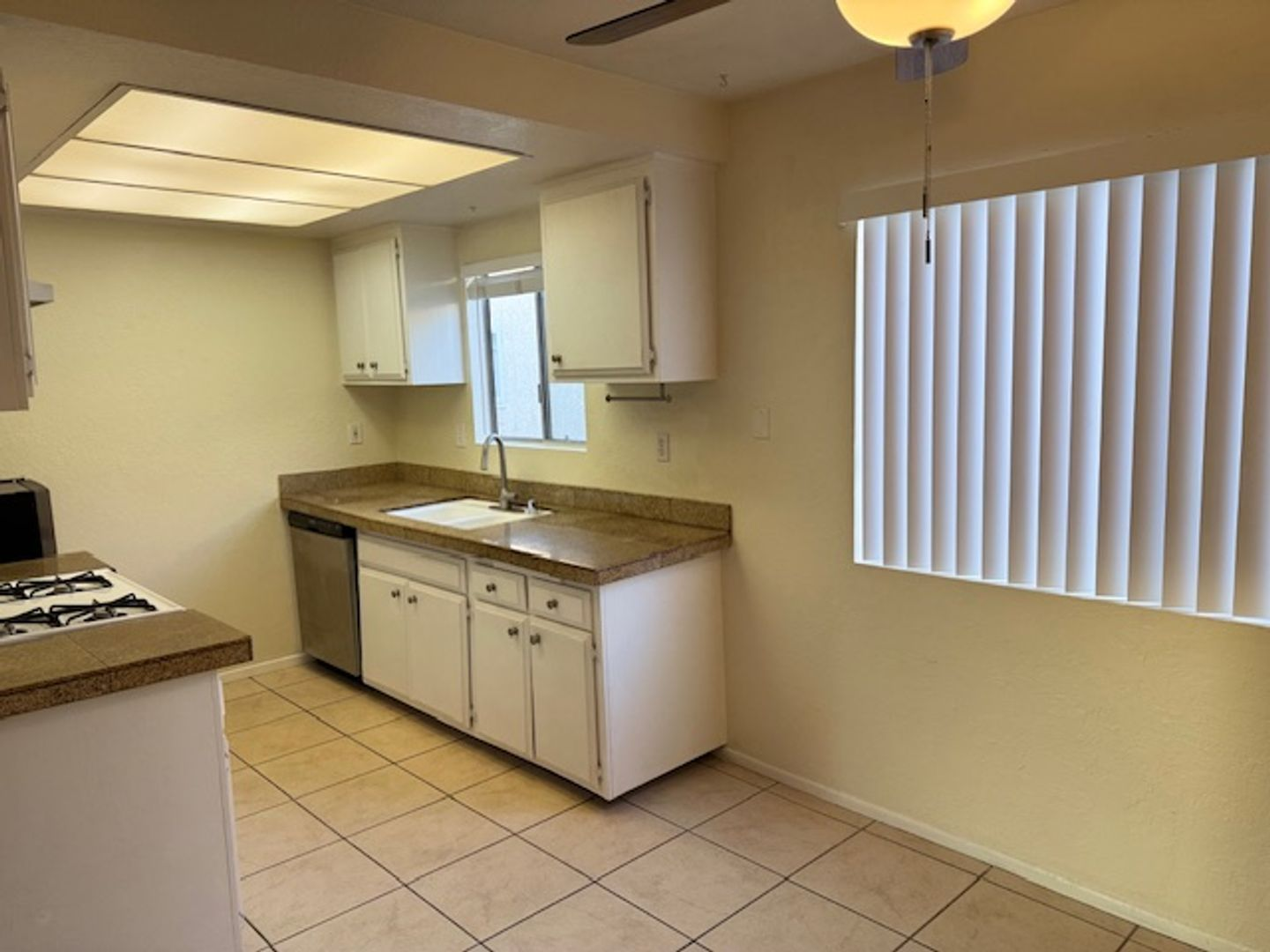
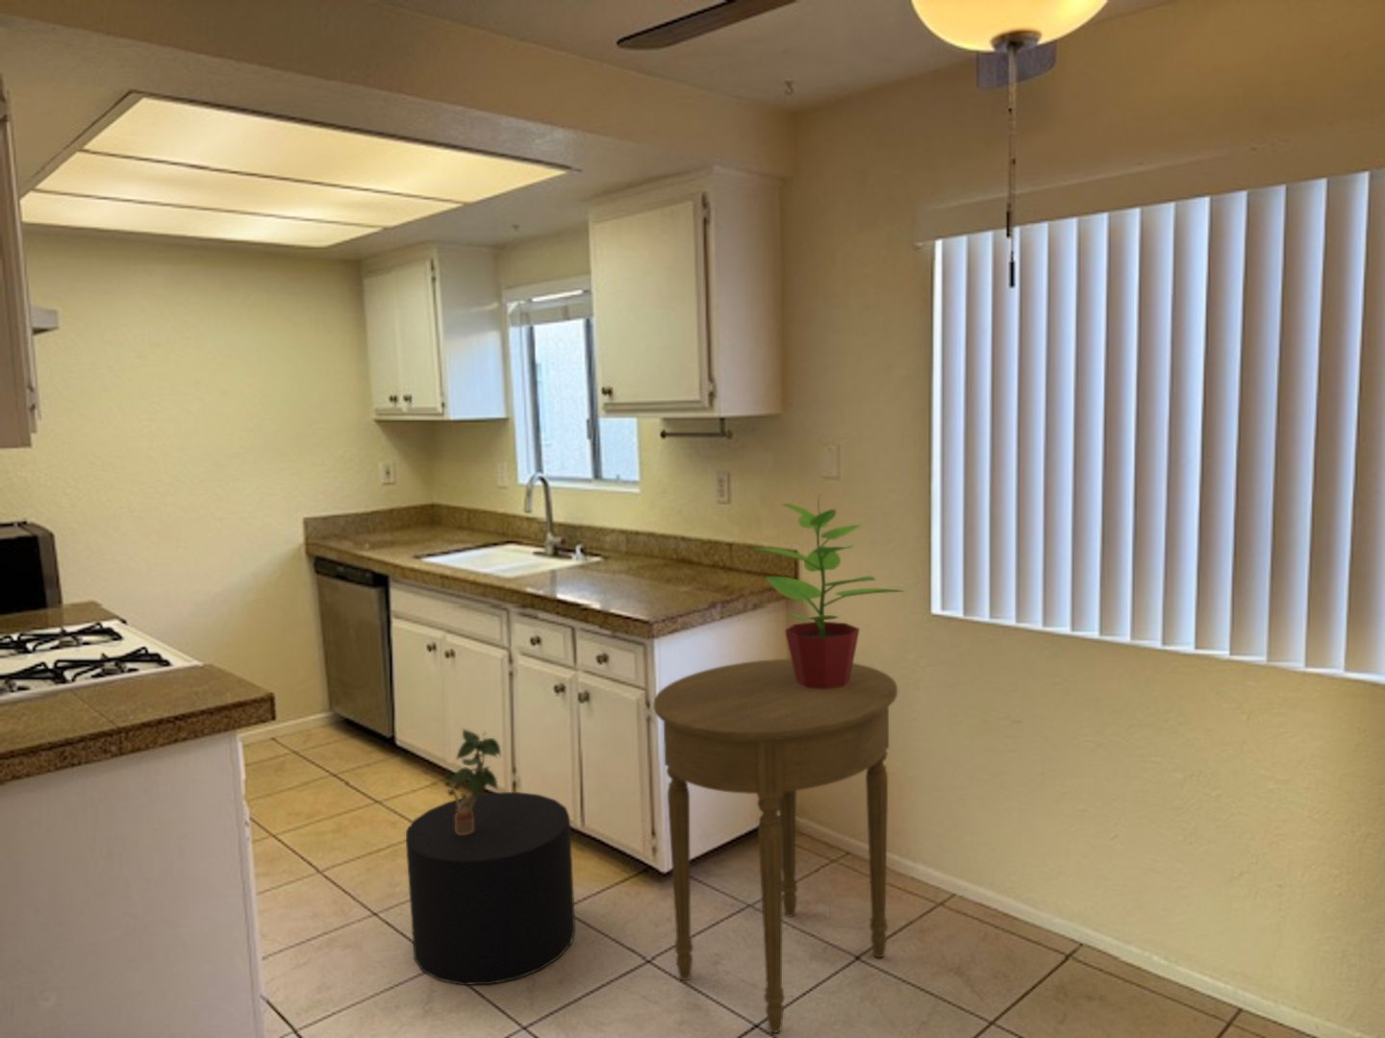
+ potted plant [444,727,502,835]
+ side table [653,659,899,1034]
+ potted plant [750,493,906,689]
+ stool [405,790,576,986]
